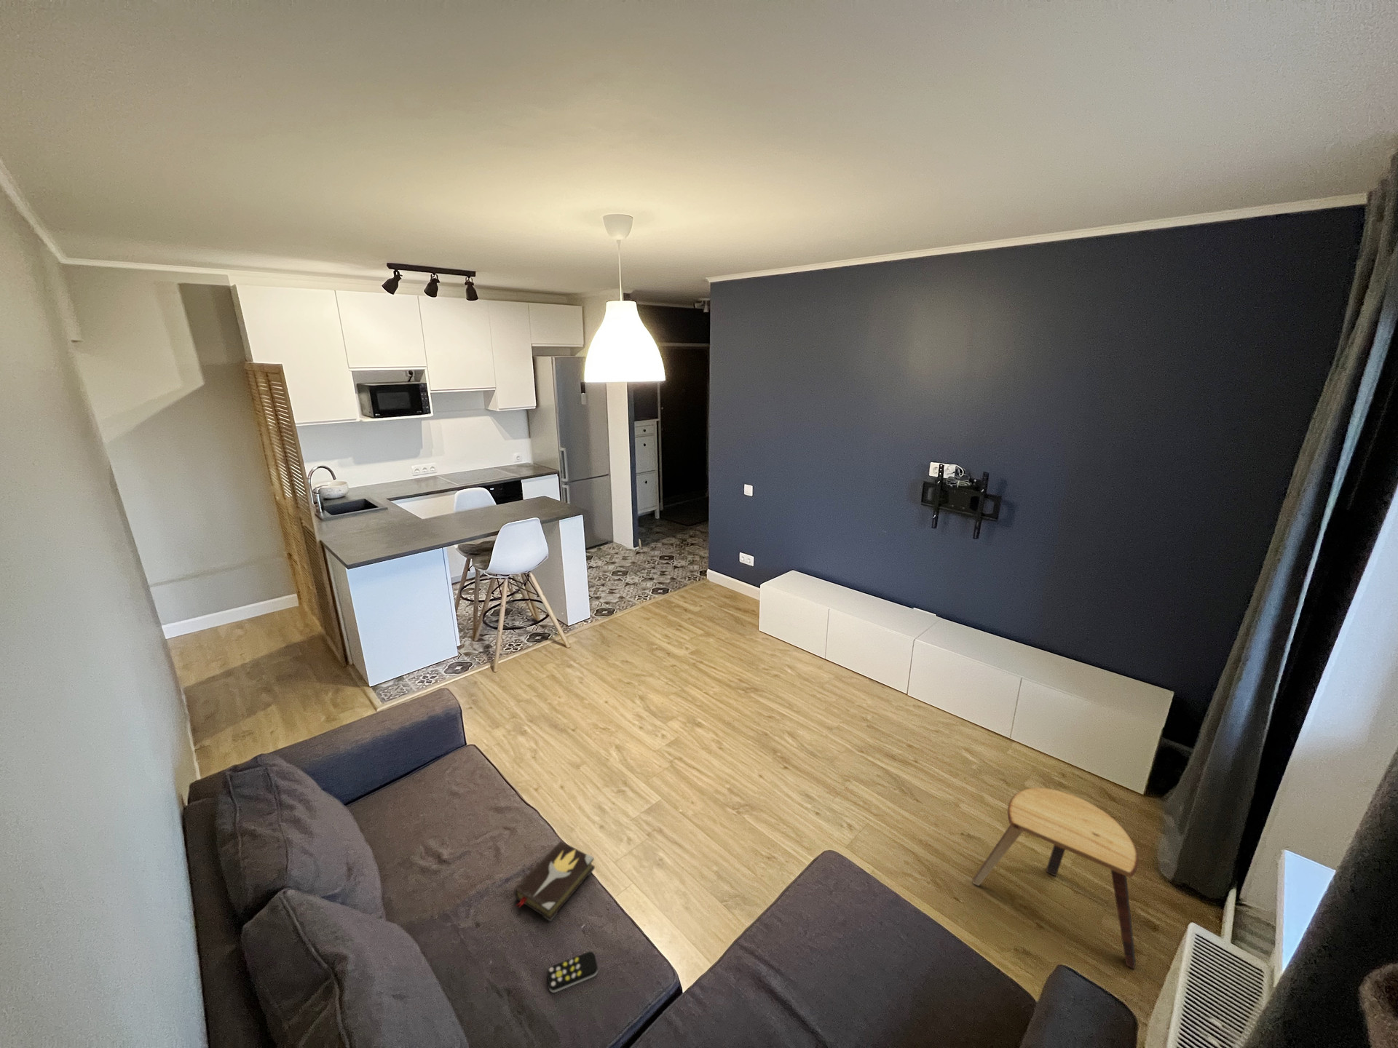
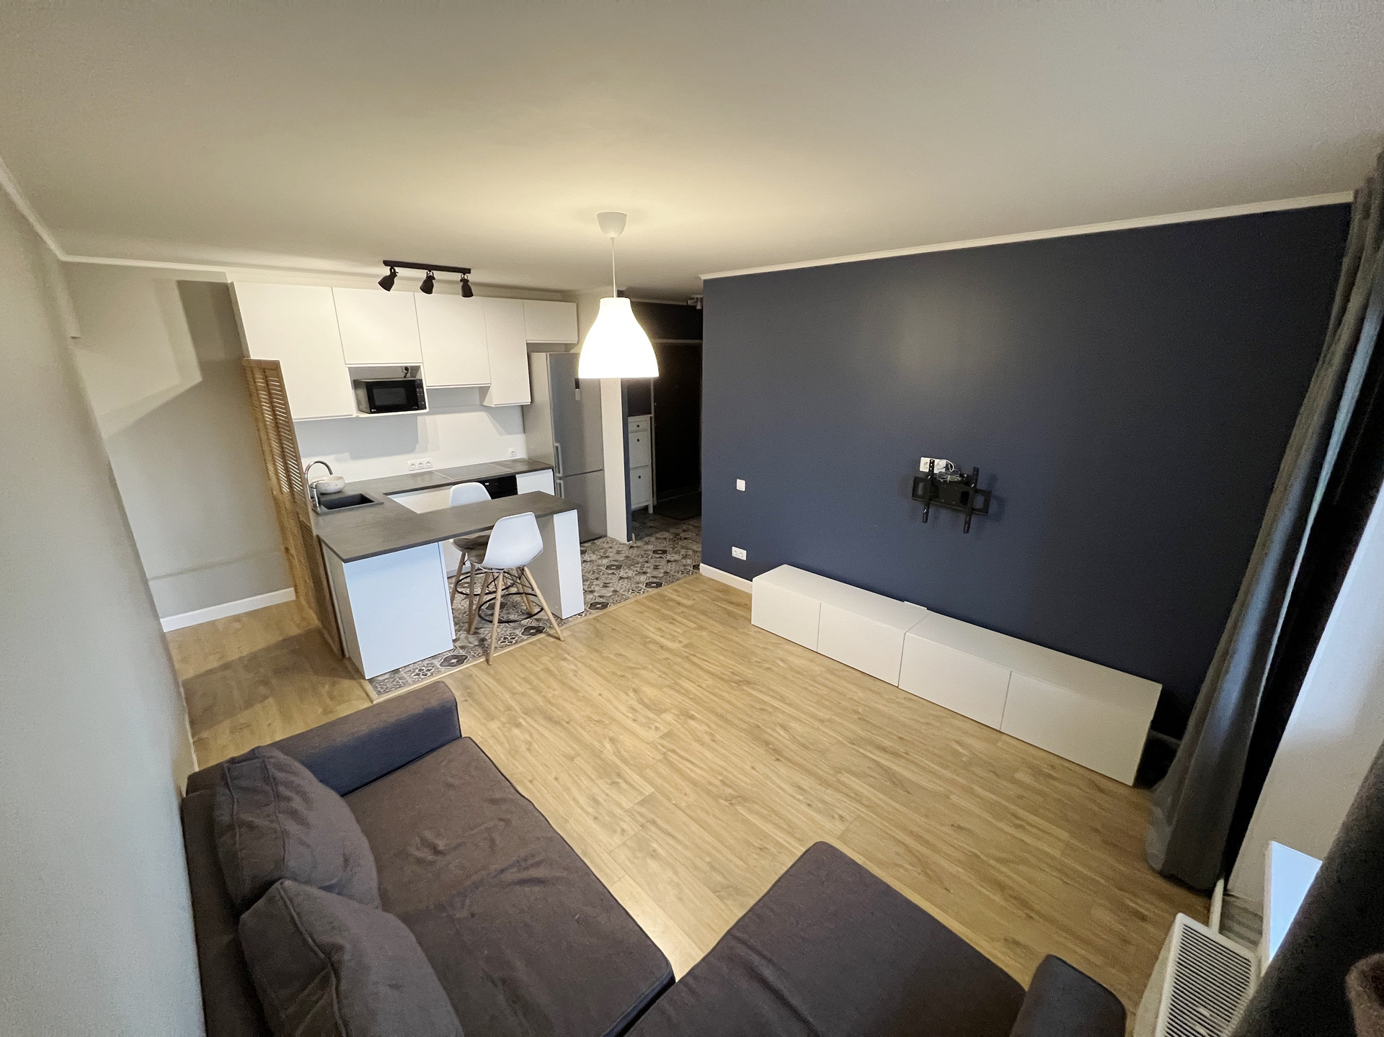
- remote control [546,950,599,993]
- hardback book [513,841,596,923]
- stool [972,787,1139,970]
